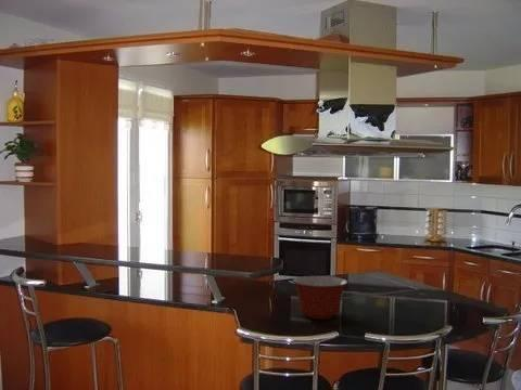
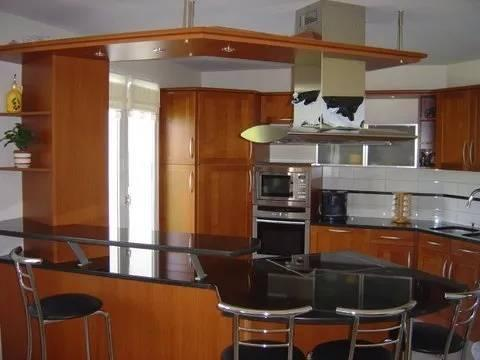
- mixing bowl [291,275,350,321]
